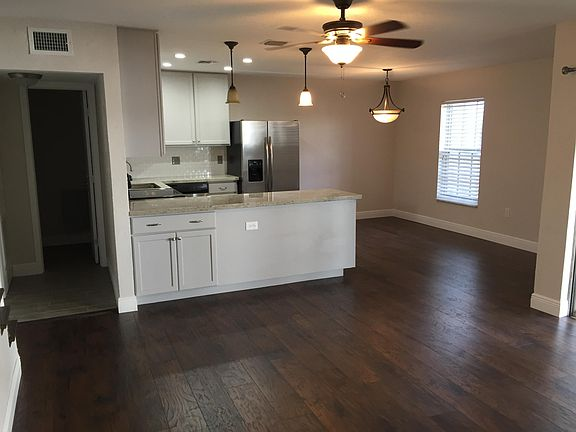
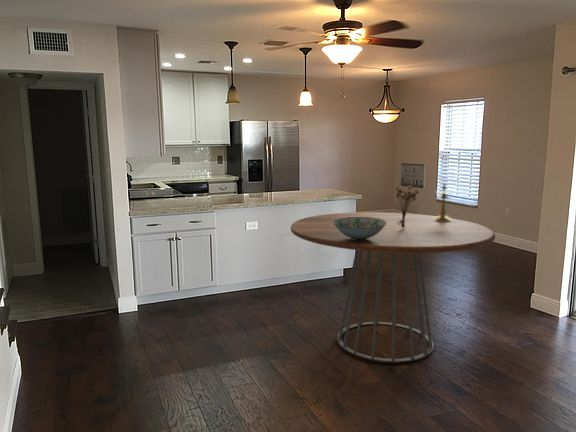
+ candlestick [434,180,453,222]
+ bouquet [395,186,420,229]
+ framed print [399,162,427,190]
+ dining table [290,211,496,363]
+ decorative bowl [333,217,386,240]
